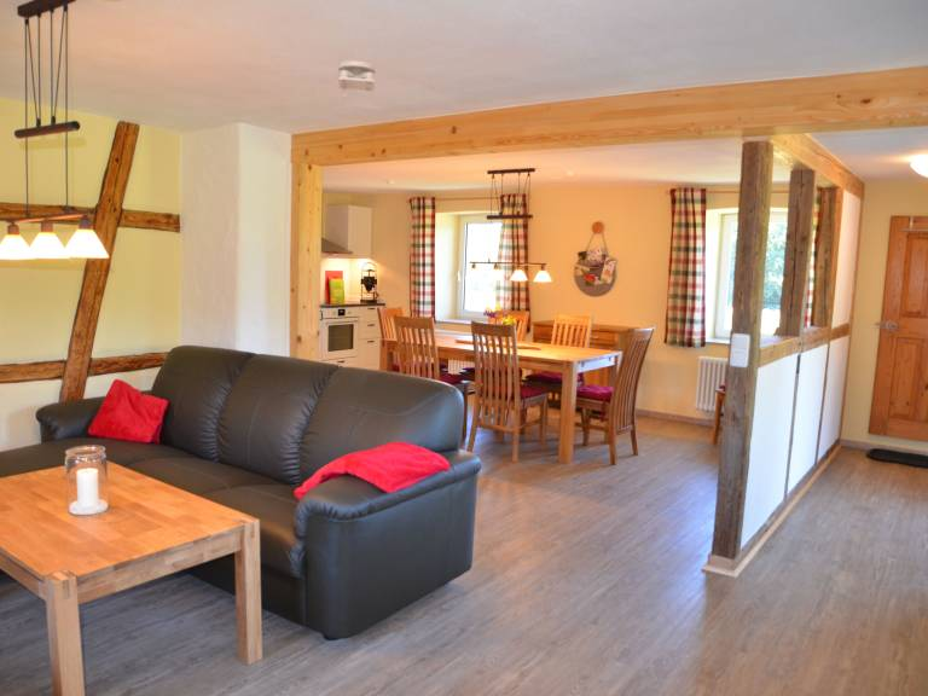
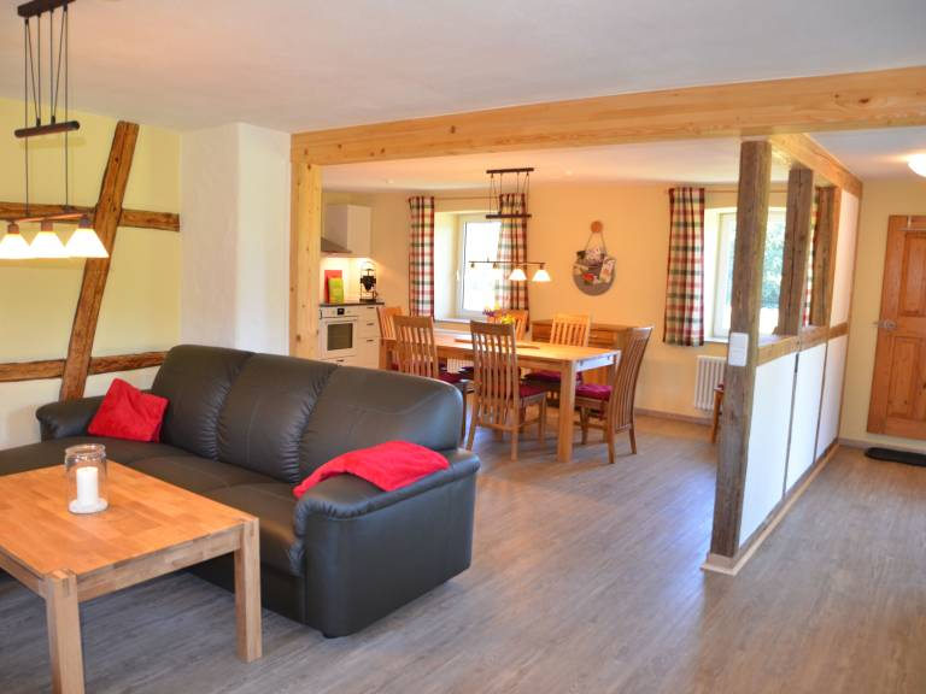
- smoke detector [337,59,377,99]
